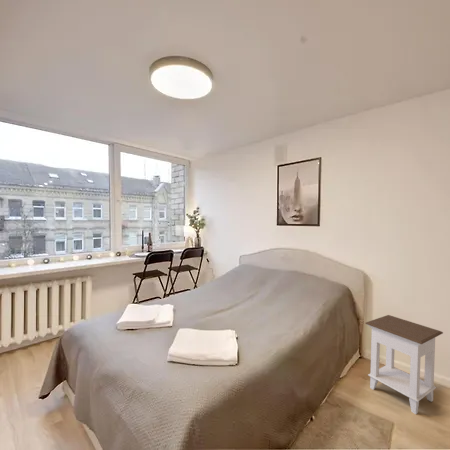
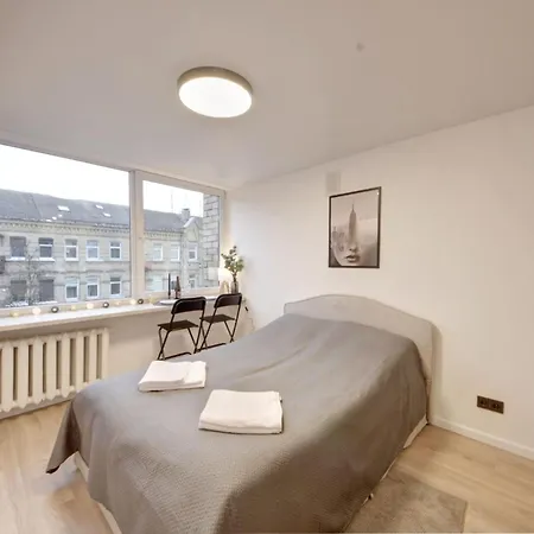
- nightstand [364,314,444,415]
